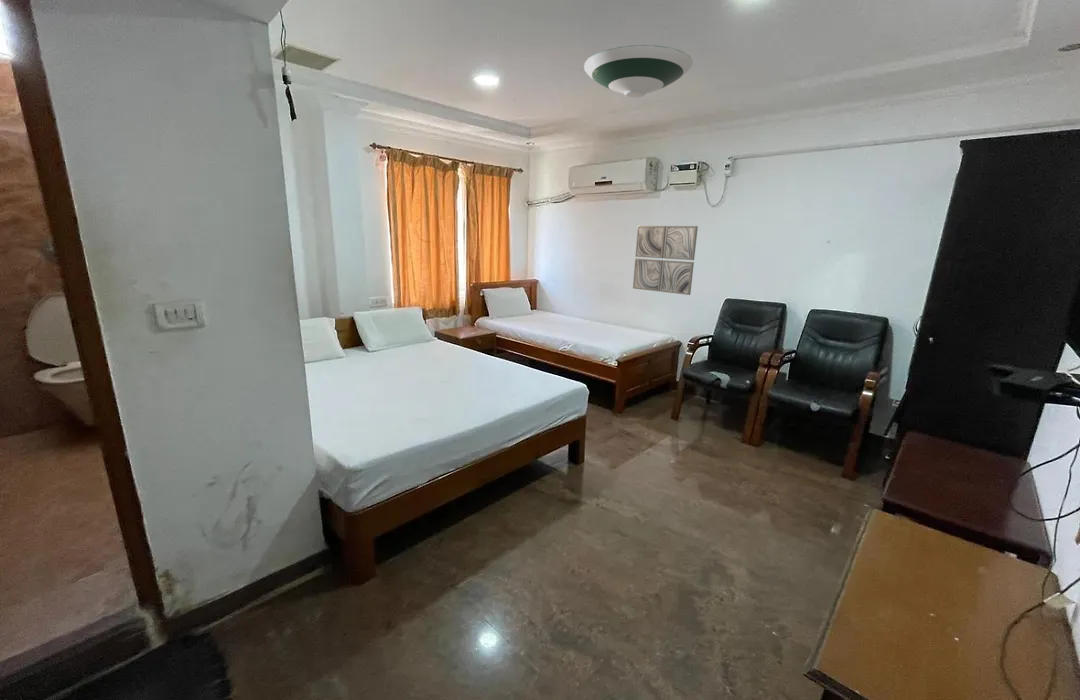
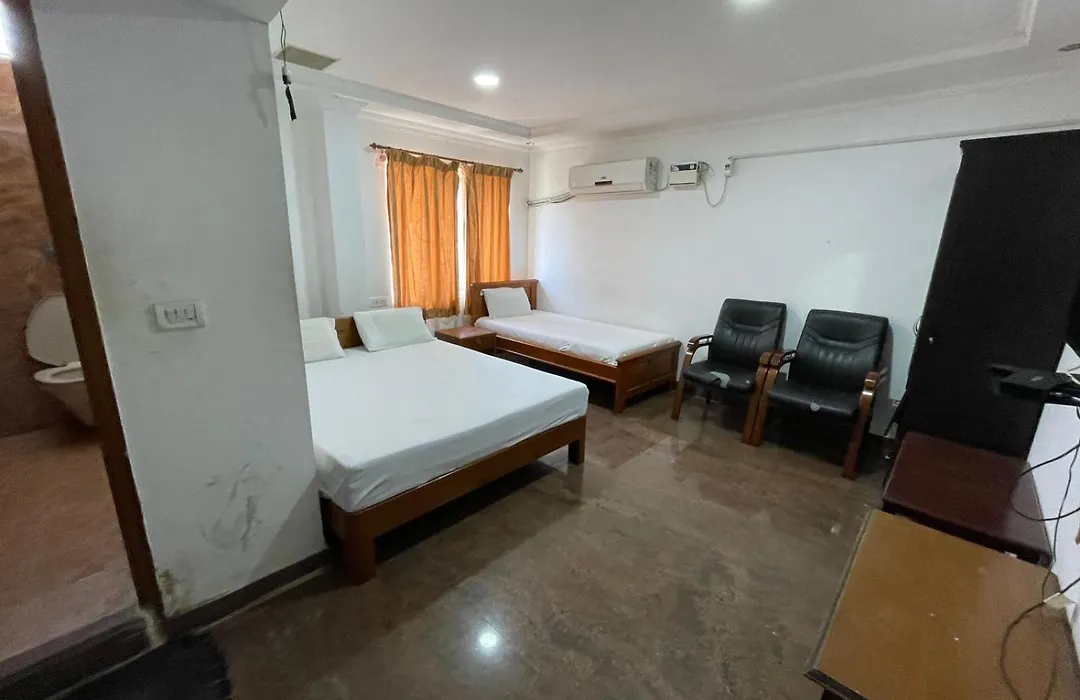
- wall art [632,225,699,296]
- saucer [583,44,694,99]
